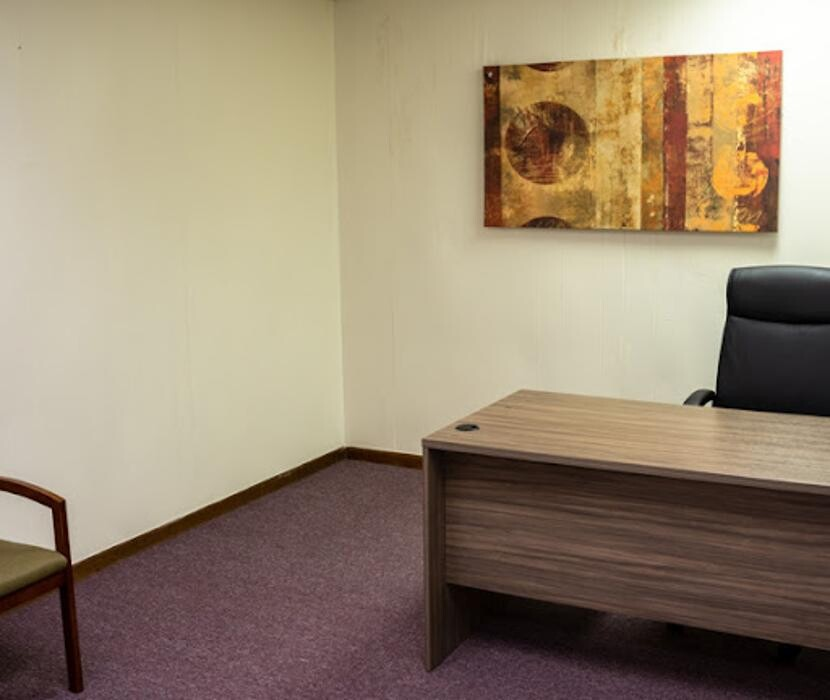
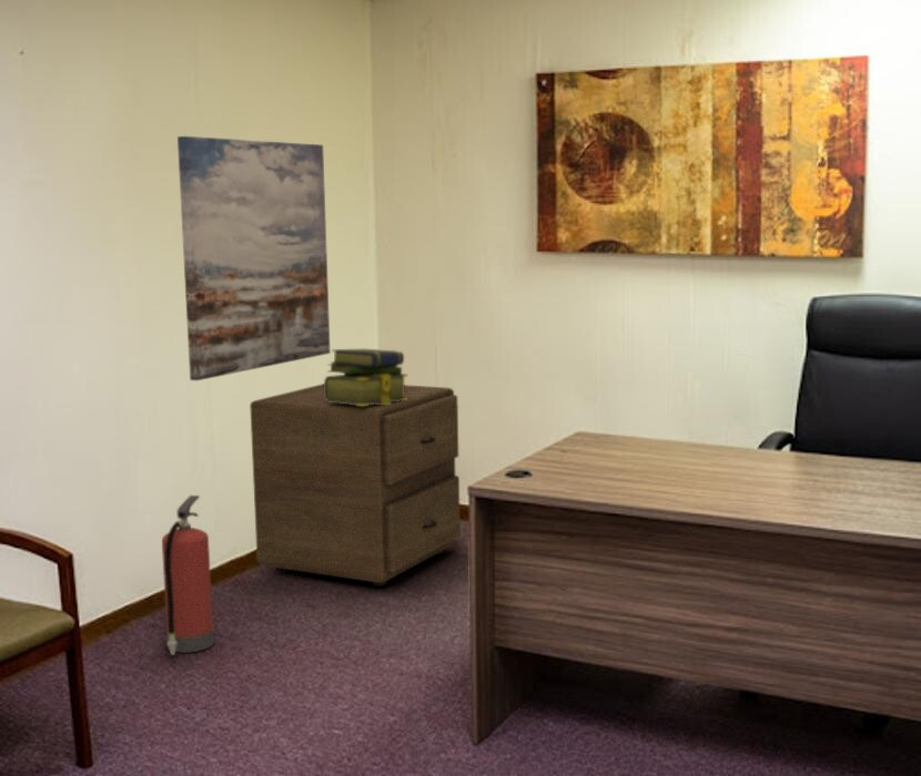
+ filing cabinet [249,382,462,588]
+ stack of books [323,348,408,406]
+ wall art [176,135,332,381]
+ fire extinguisher [161,494,215,656]
